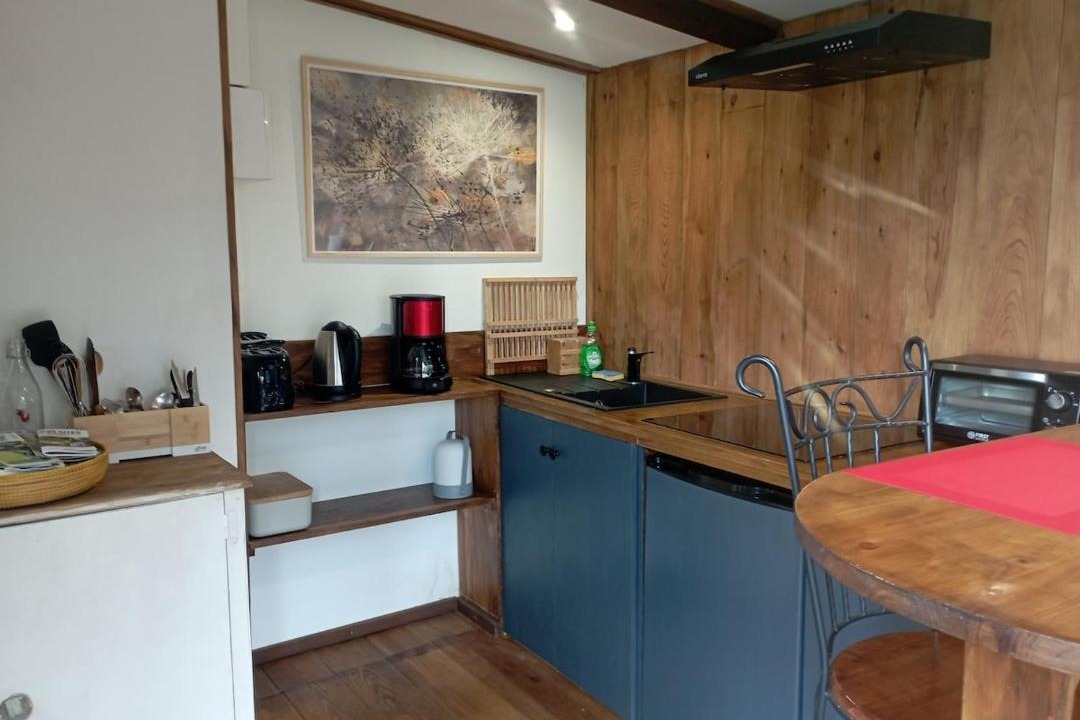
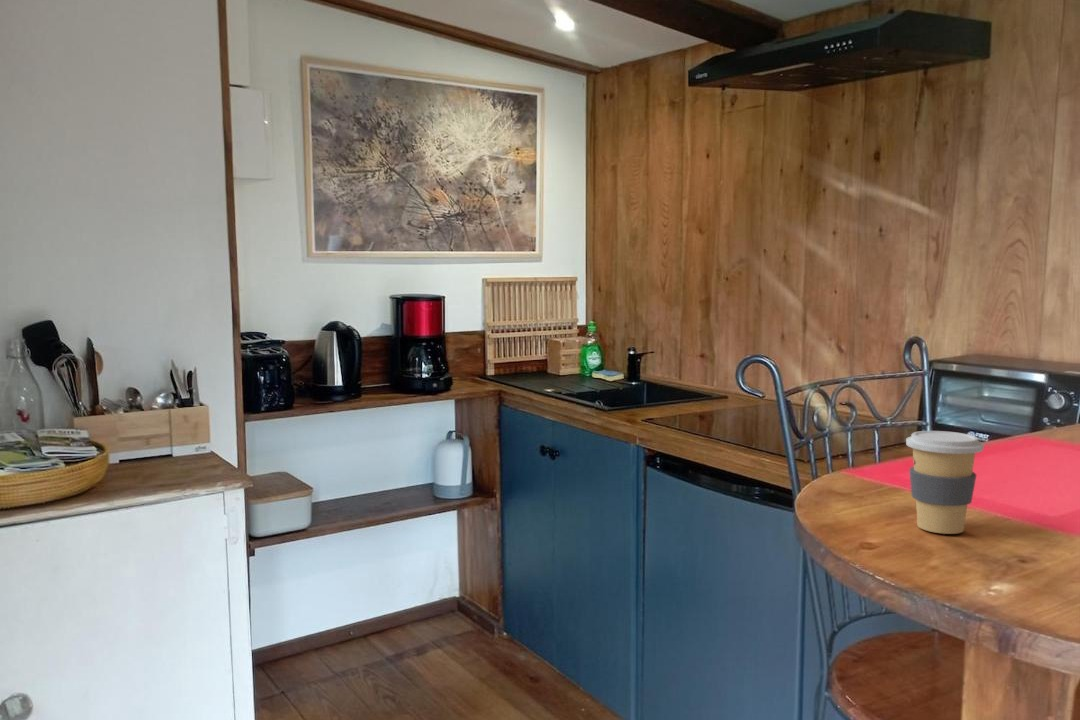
+ coffee cup [905,430,985,535]
